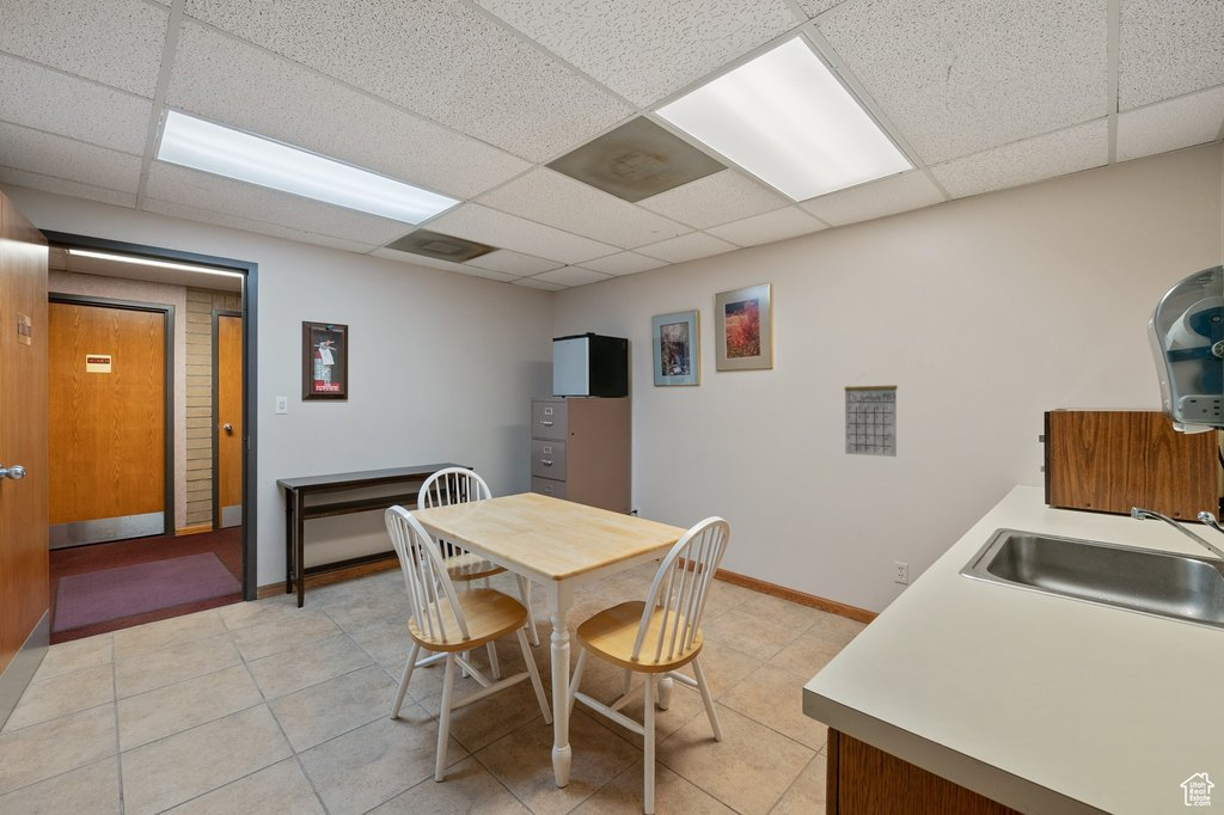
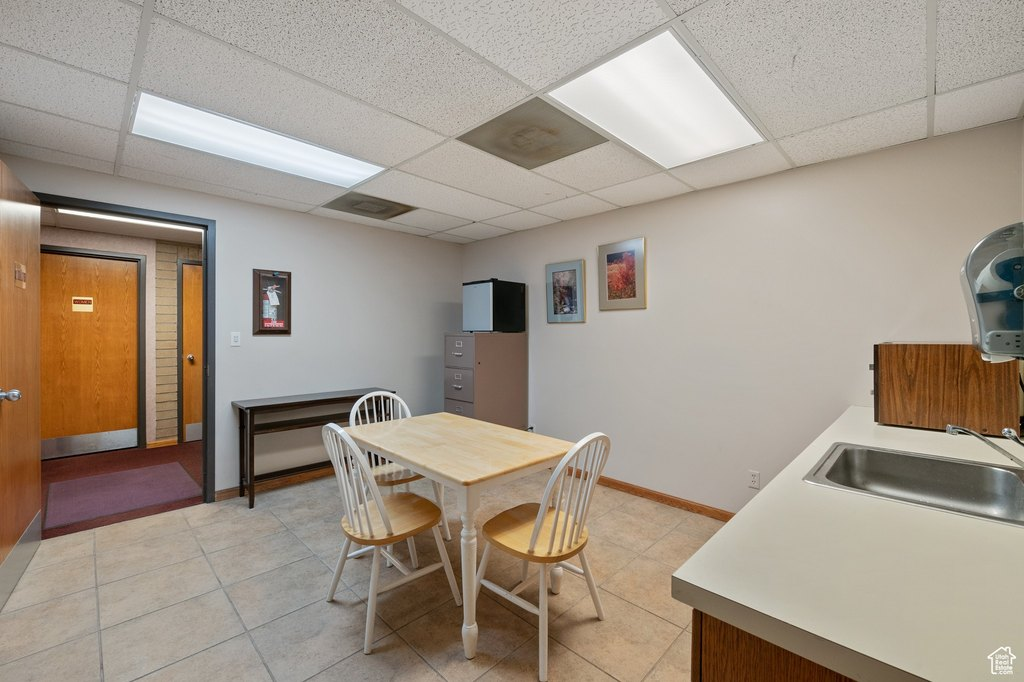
- calendar [844,374,899,458]
